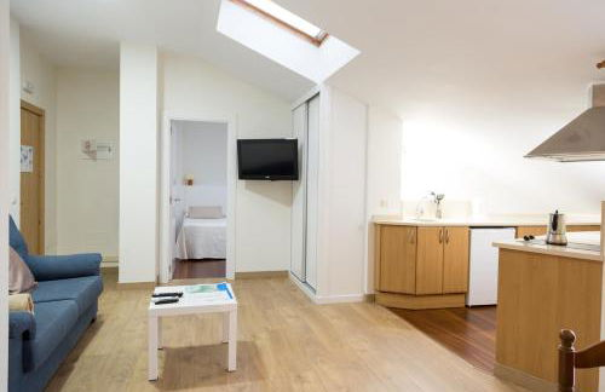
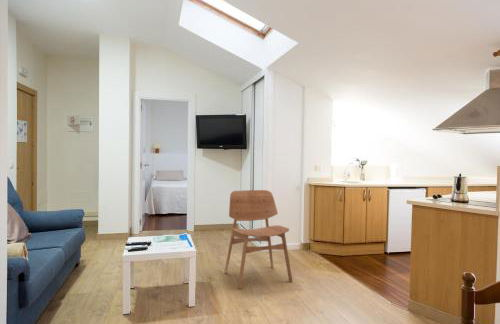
+ dining chair [224,189,293,290]
